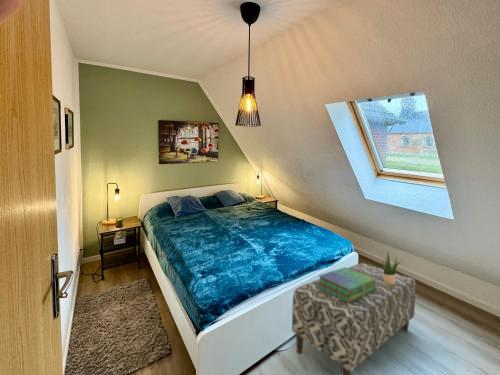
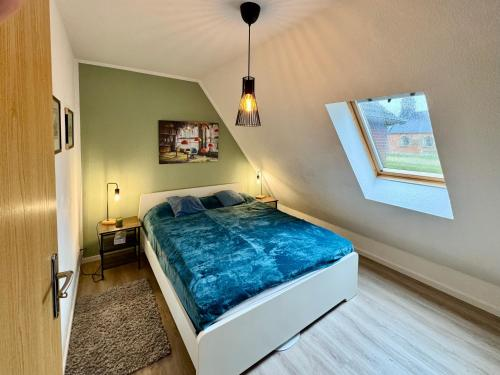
- stack of books [316,266,377,303]
- potted plant [377,251,403,285]
- bench [291,262,417,375]
